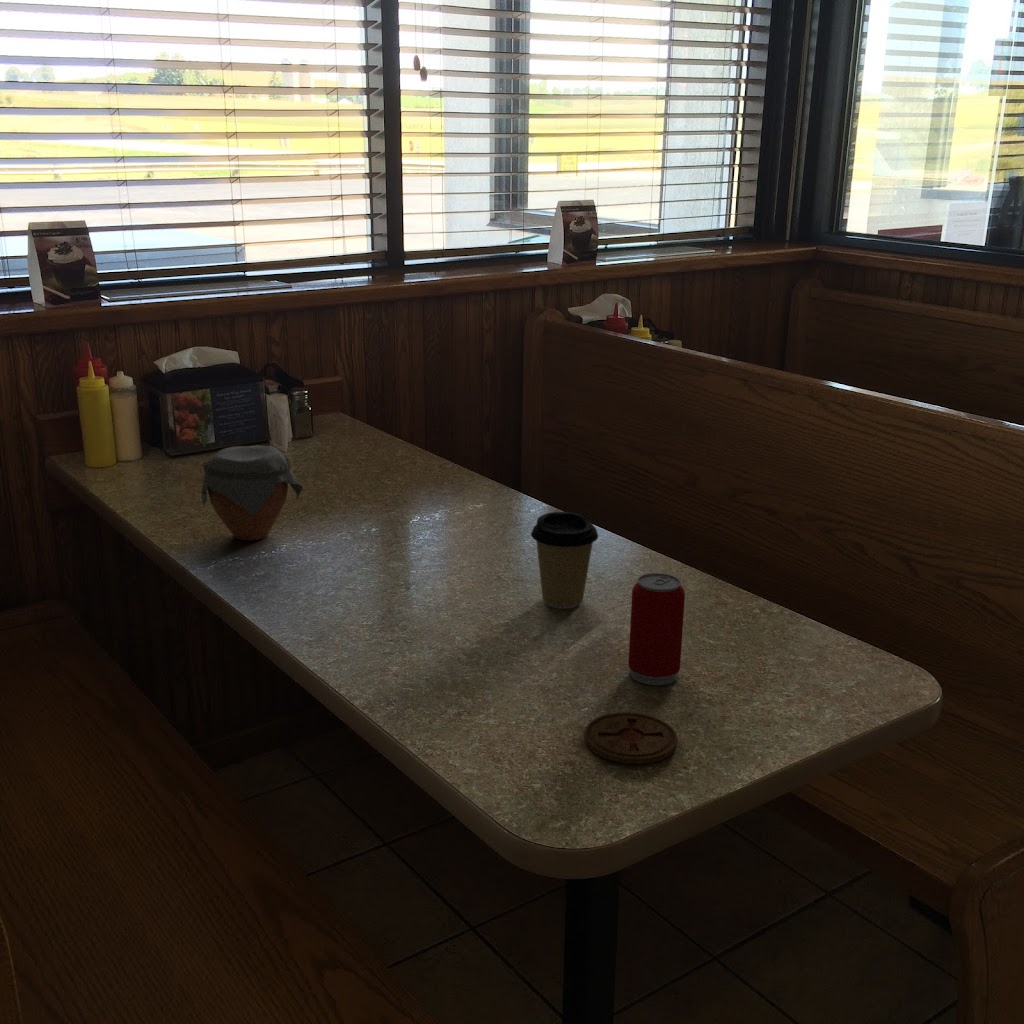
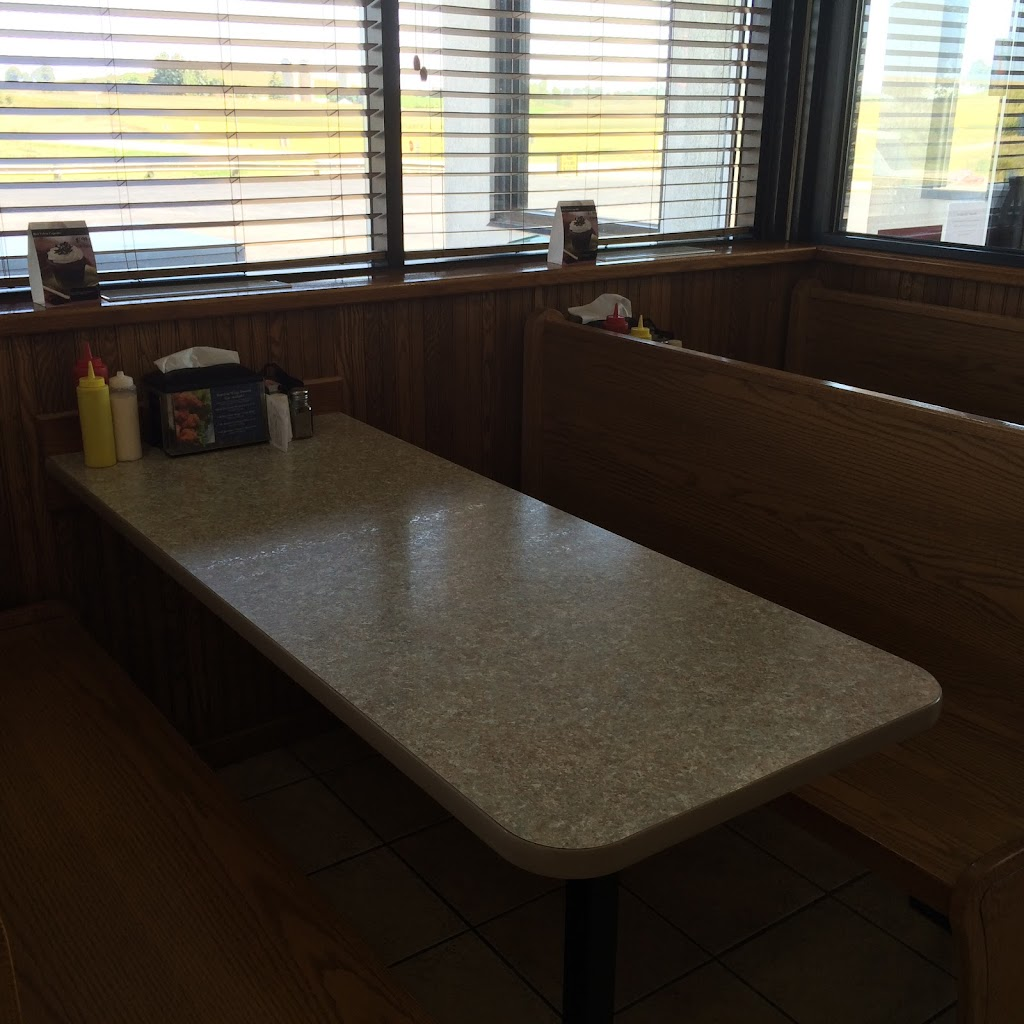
- beverage can [627,572,686,686]
- coffee cup [530,511,599,610]
- coaster [583,711,679,765]
- jar [201,444,304,542]
